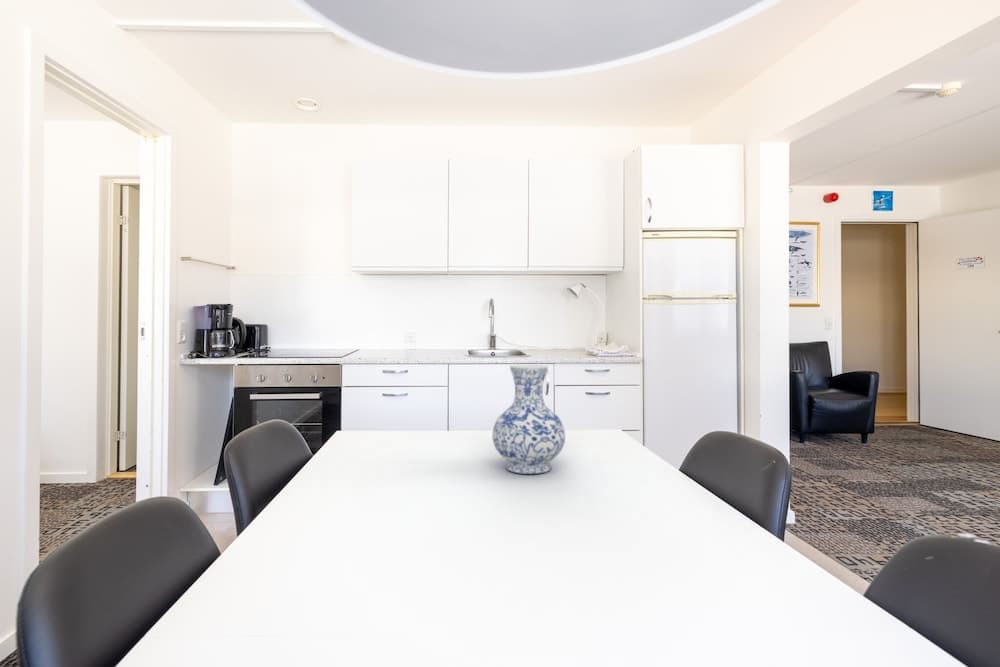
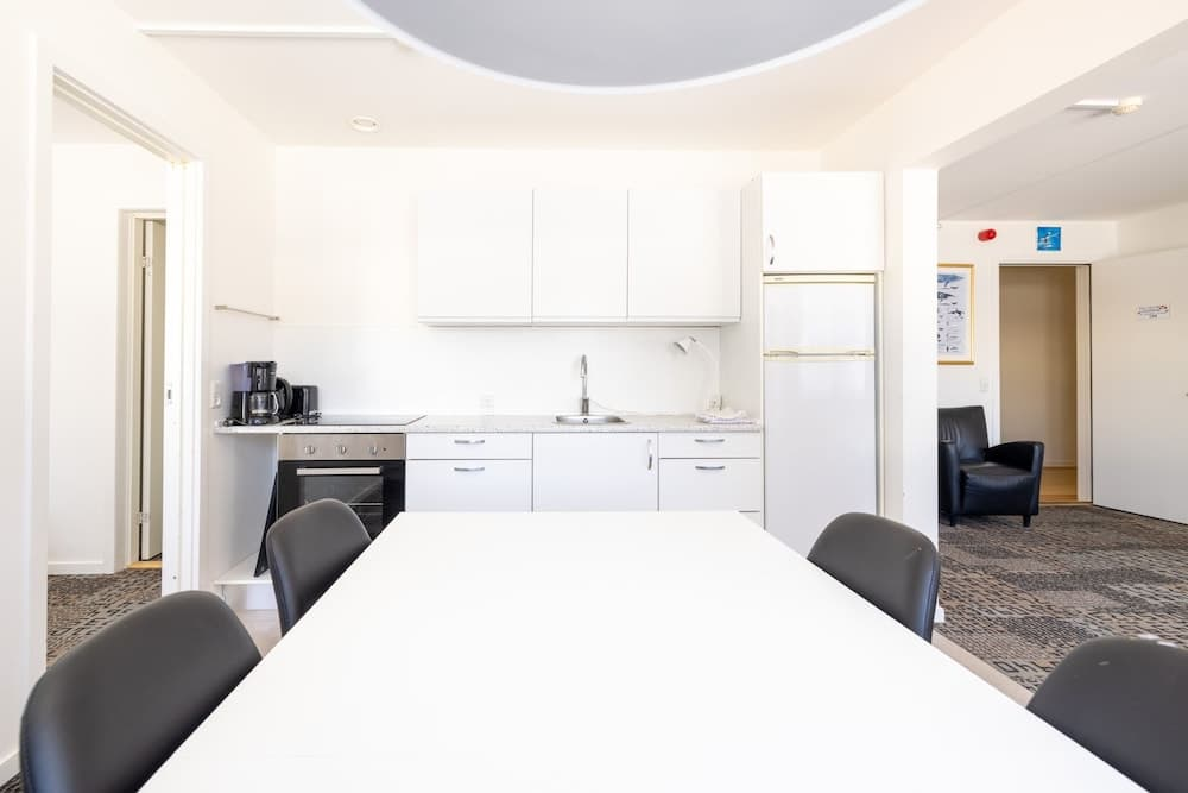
- vase [491,364,566,475]
